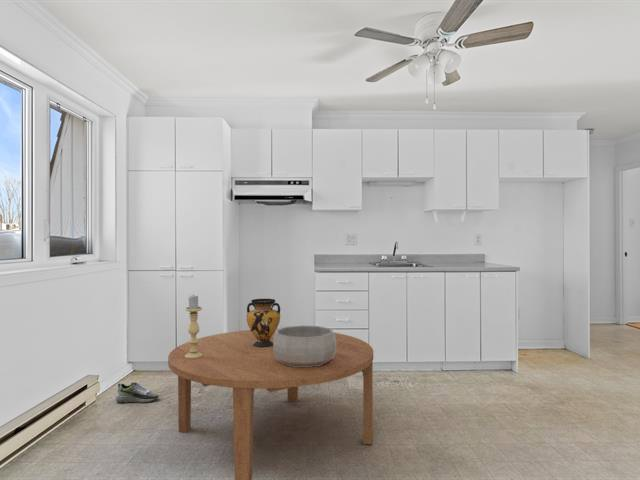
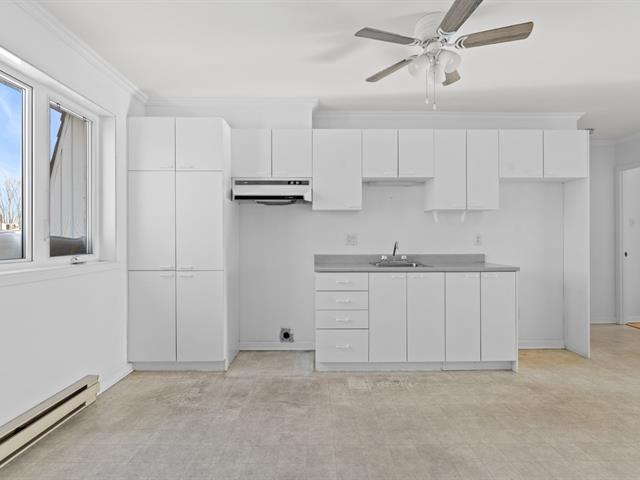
- dining table [167,328,374,480]
- candle holder [184,293,203,359]
- vase [245,298,281,347]
- decorative bowl [274,325,336,367]
- shoe [115,381,159,404]
